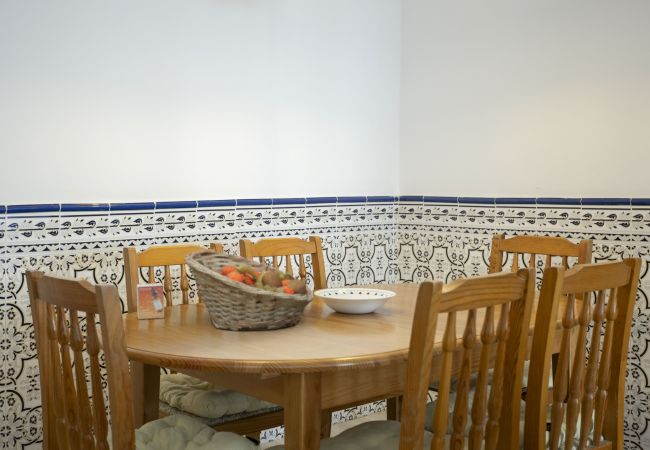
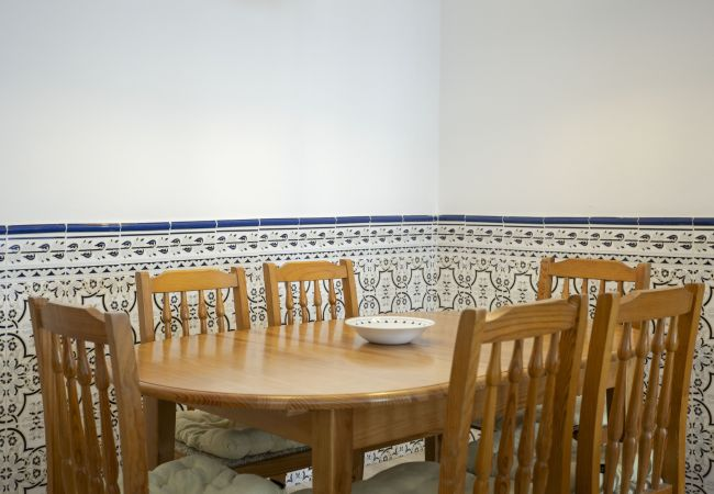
- small box [136,282,165,320]
- fruit basket [184,249,315,332]
